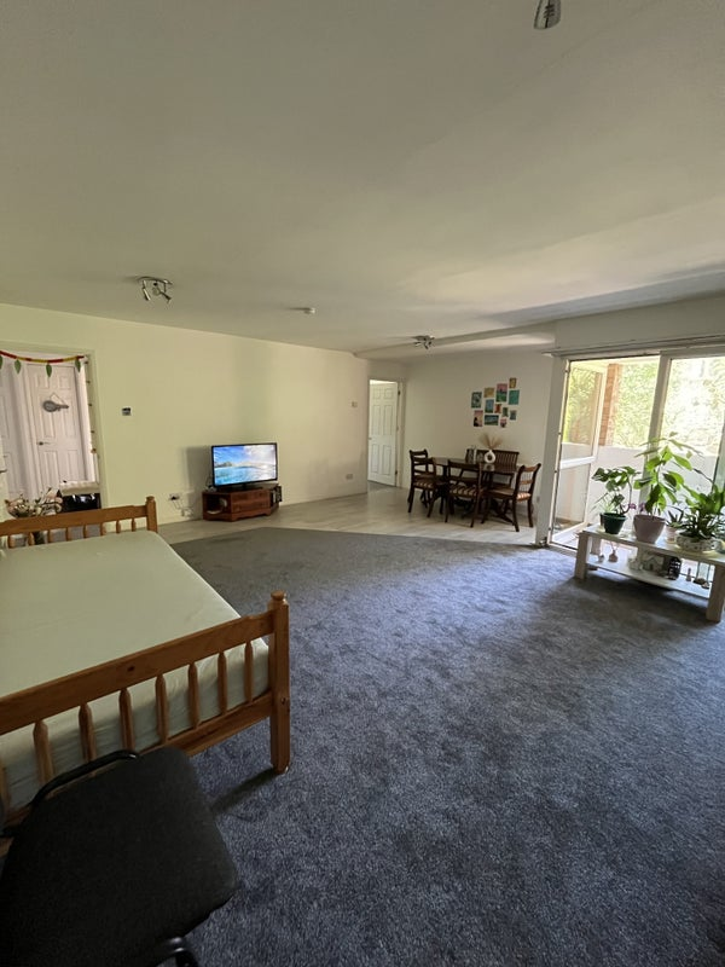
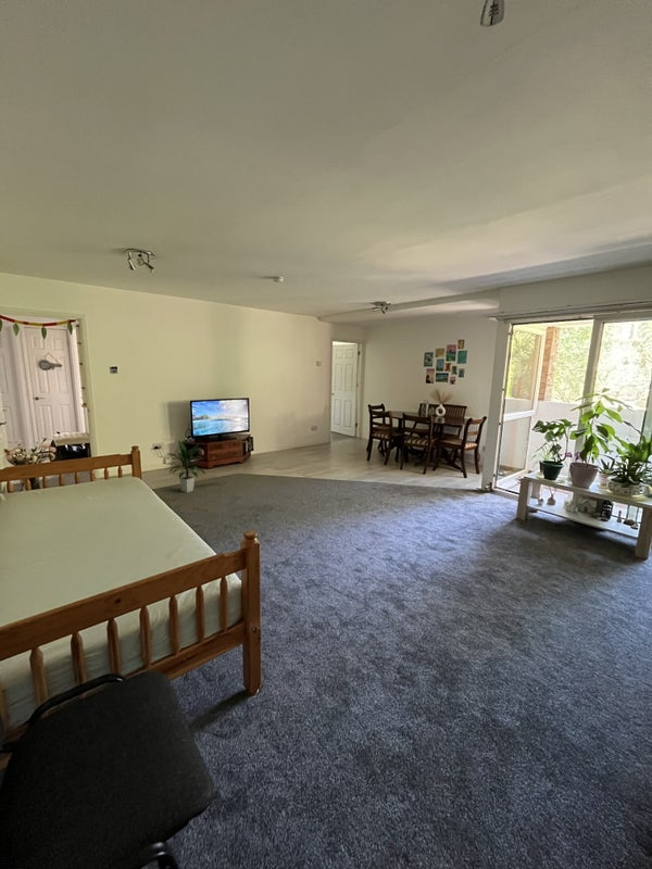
+ indoor plant [167,439,206,493]
